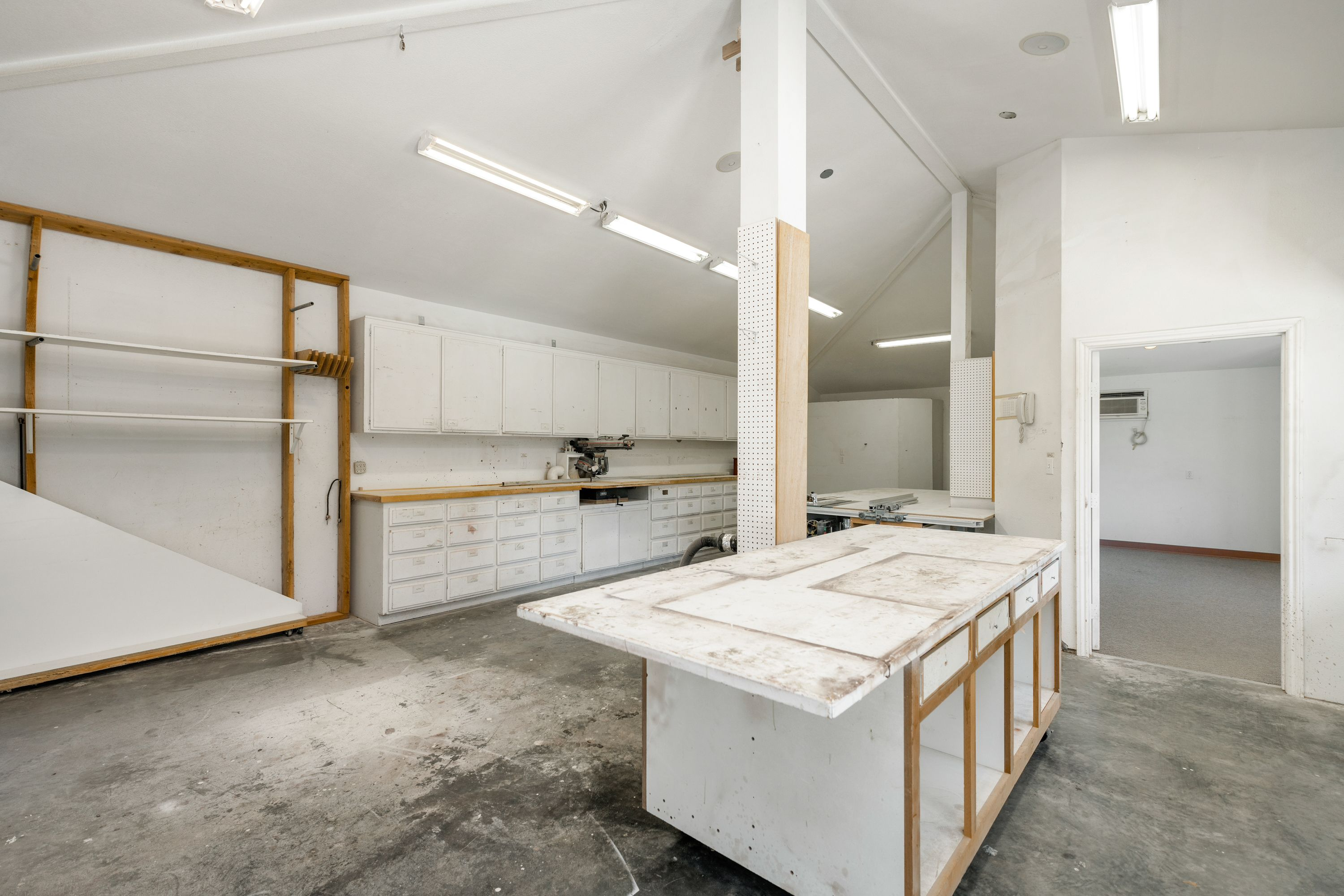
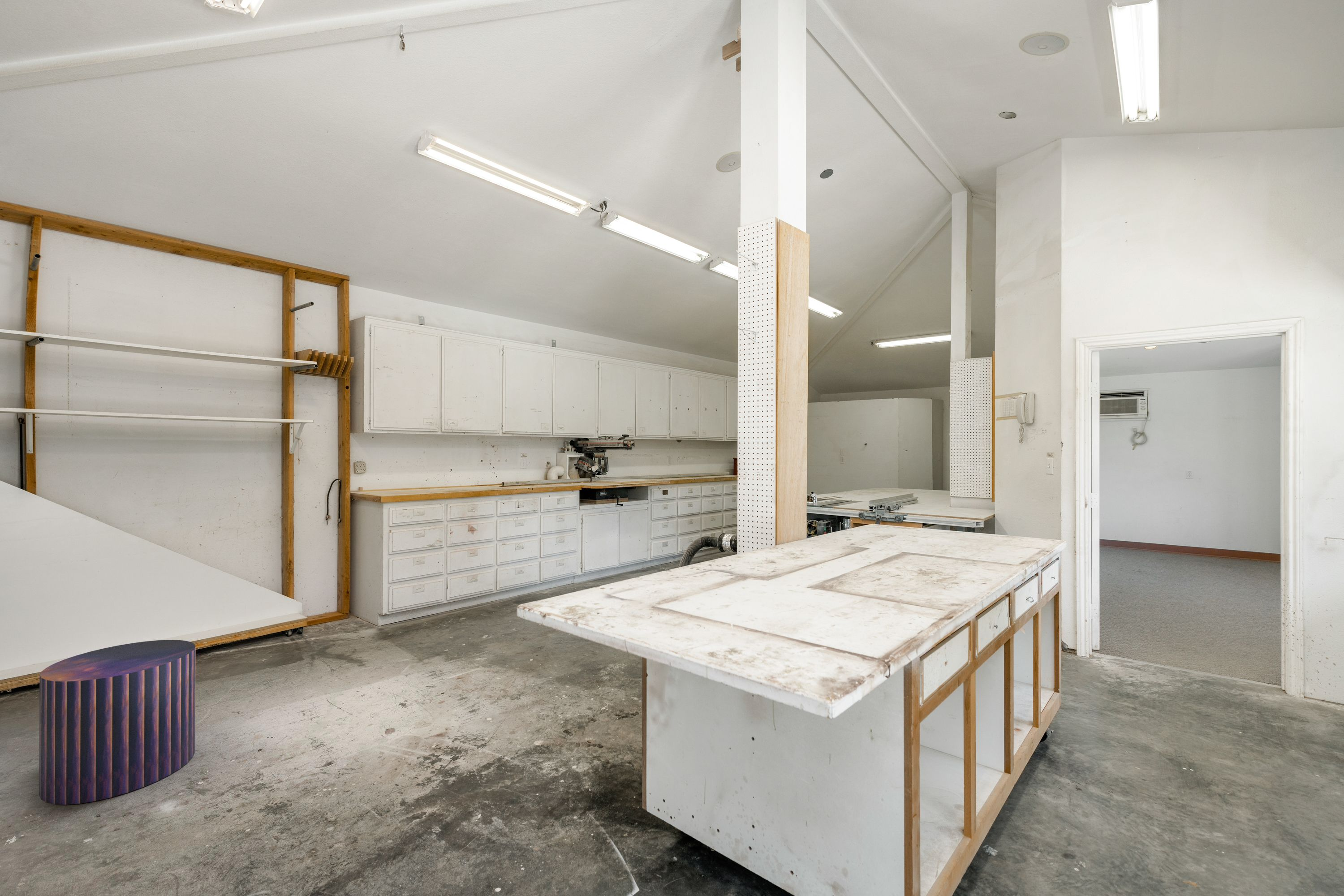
+ stool [39,639,196,805]
